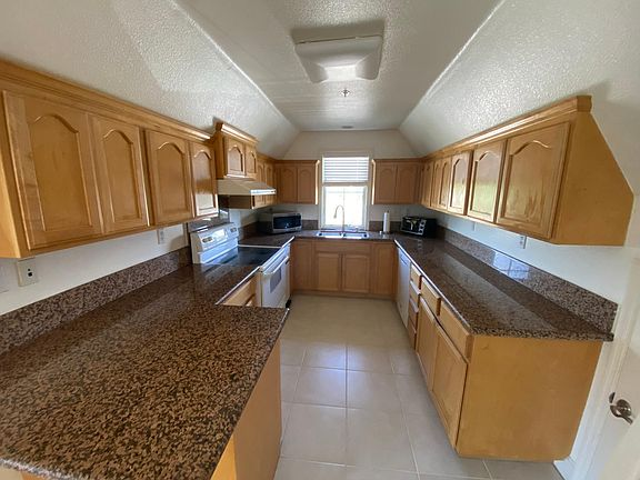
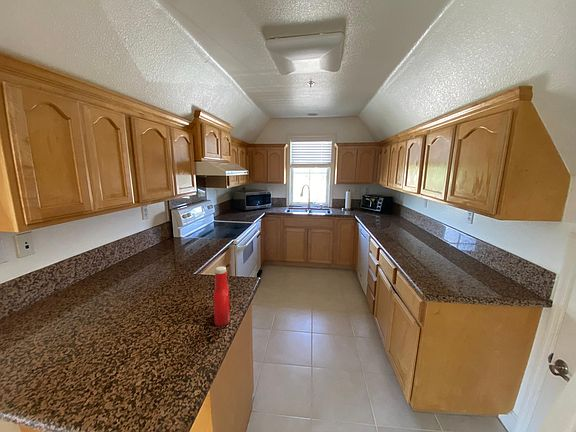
+ soap bottle [212,265,231,327]
